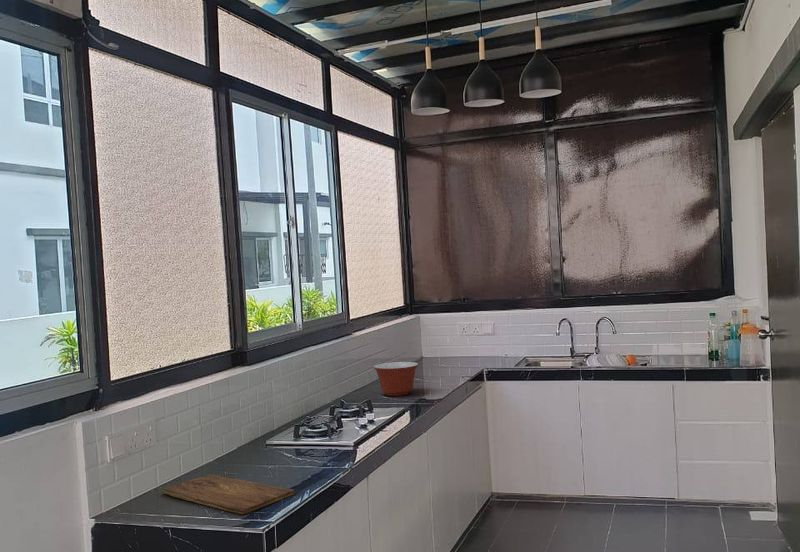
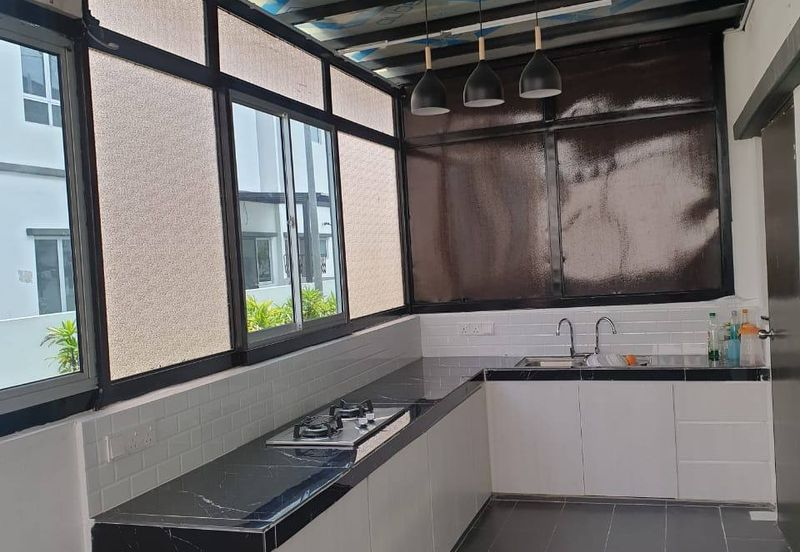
- mixing bowl [372,361,419,397]
- cutting board [161,473,295,515]
